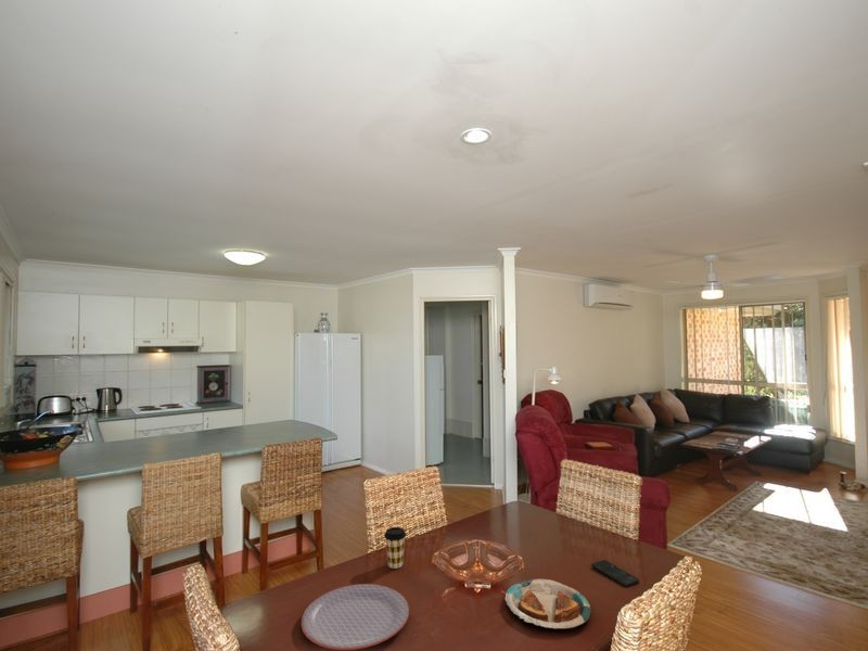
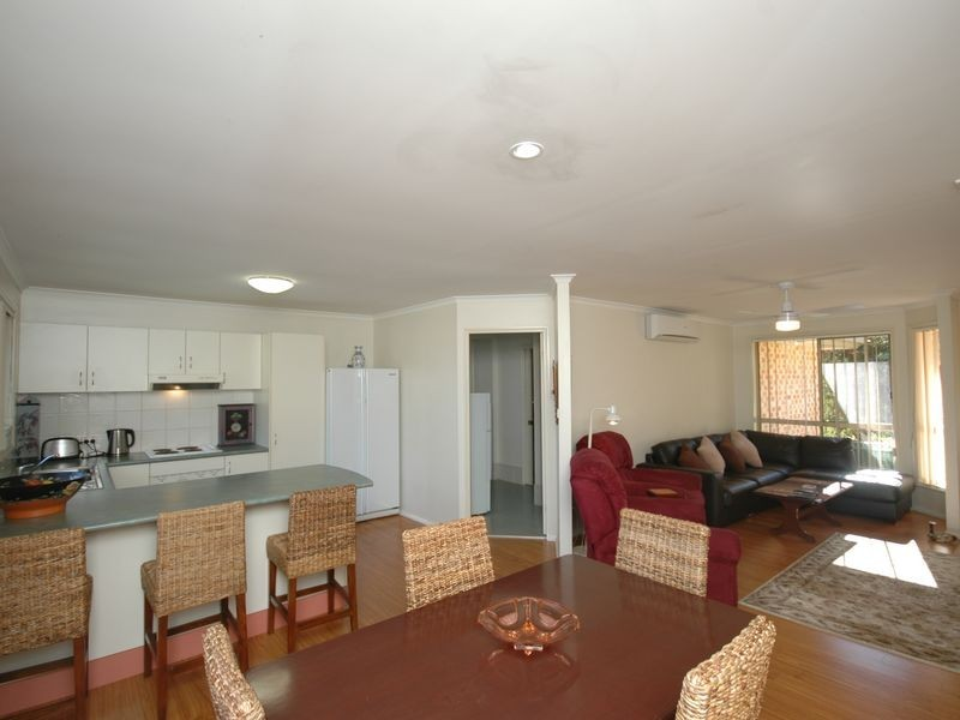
- smartphone [590,559,640,587]
- coffee cup [383,526,407,570]
- plate [505,577,591,629]
- plate [301,583,410,651]
